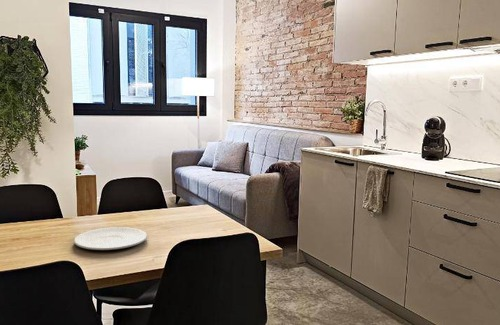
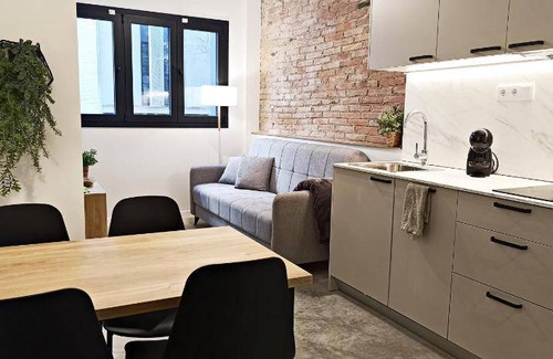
- plate [73,226,148,251]
